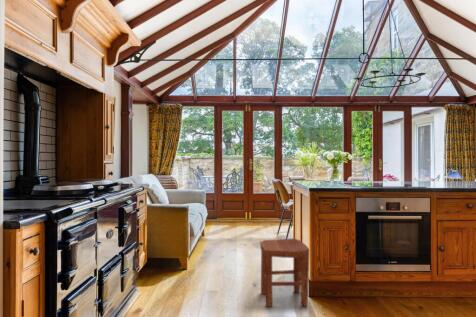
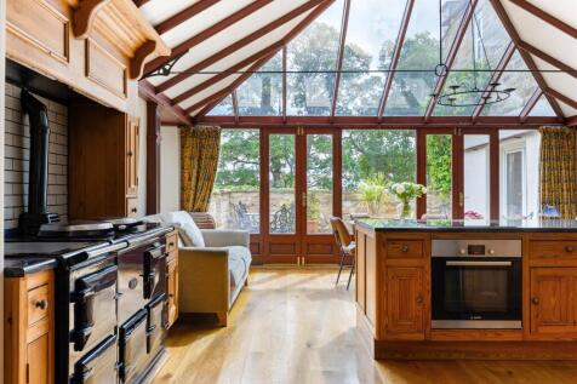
- stool [259,237,310,307]
